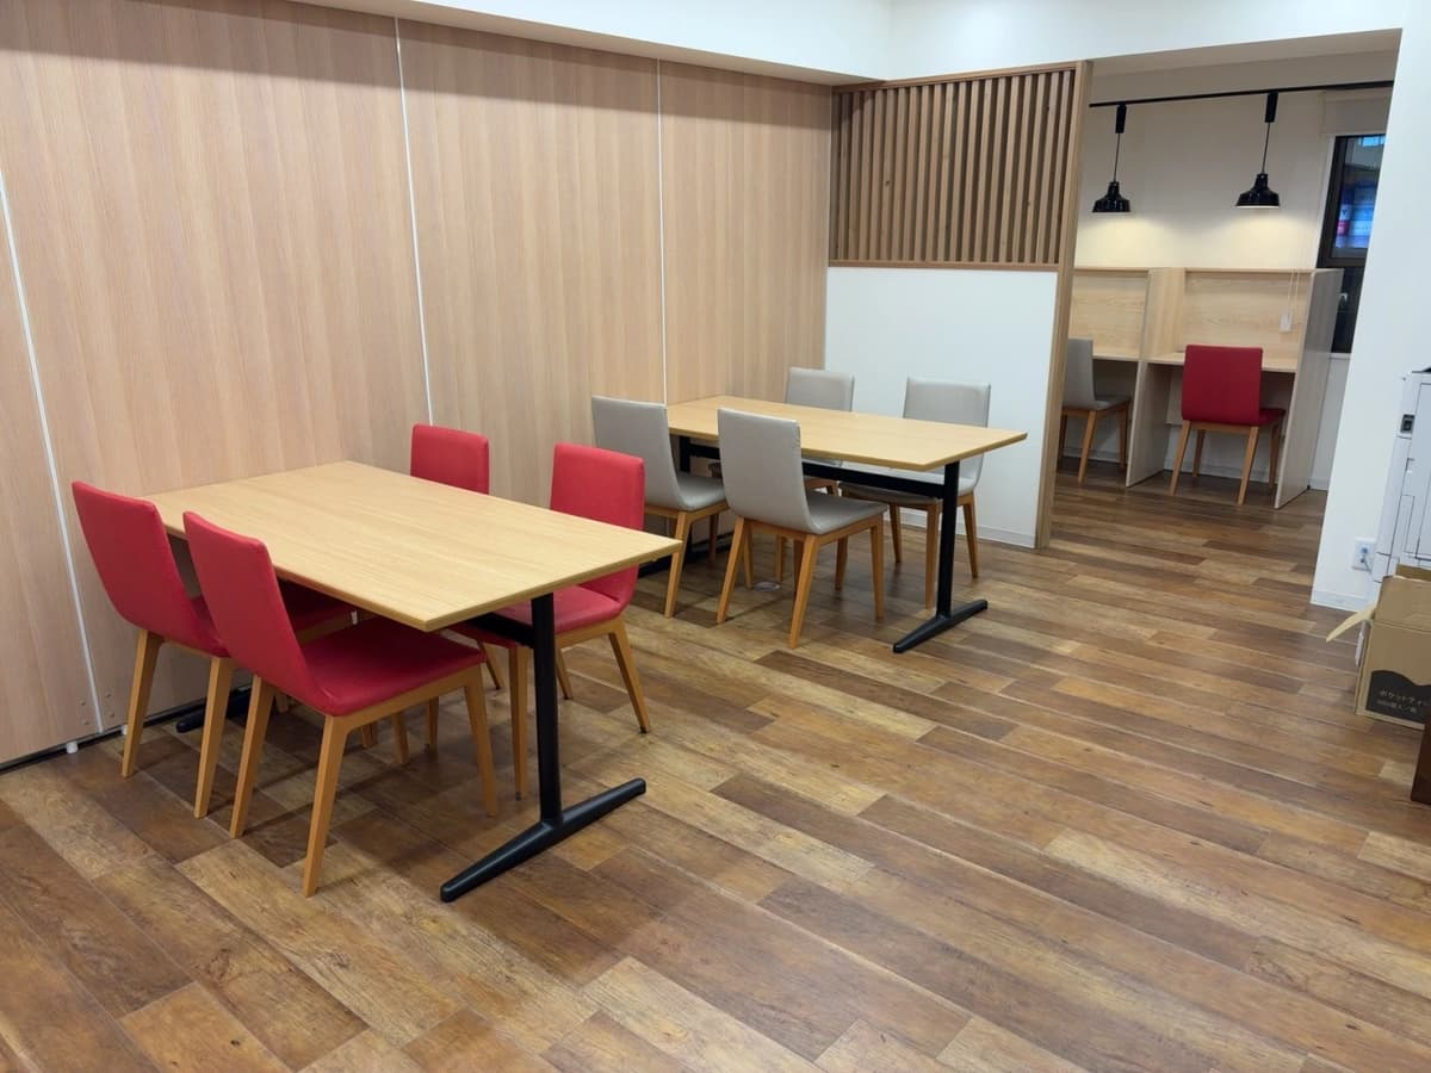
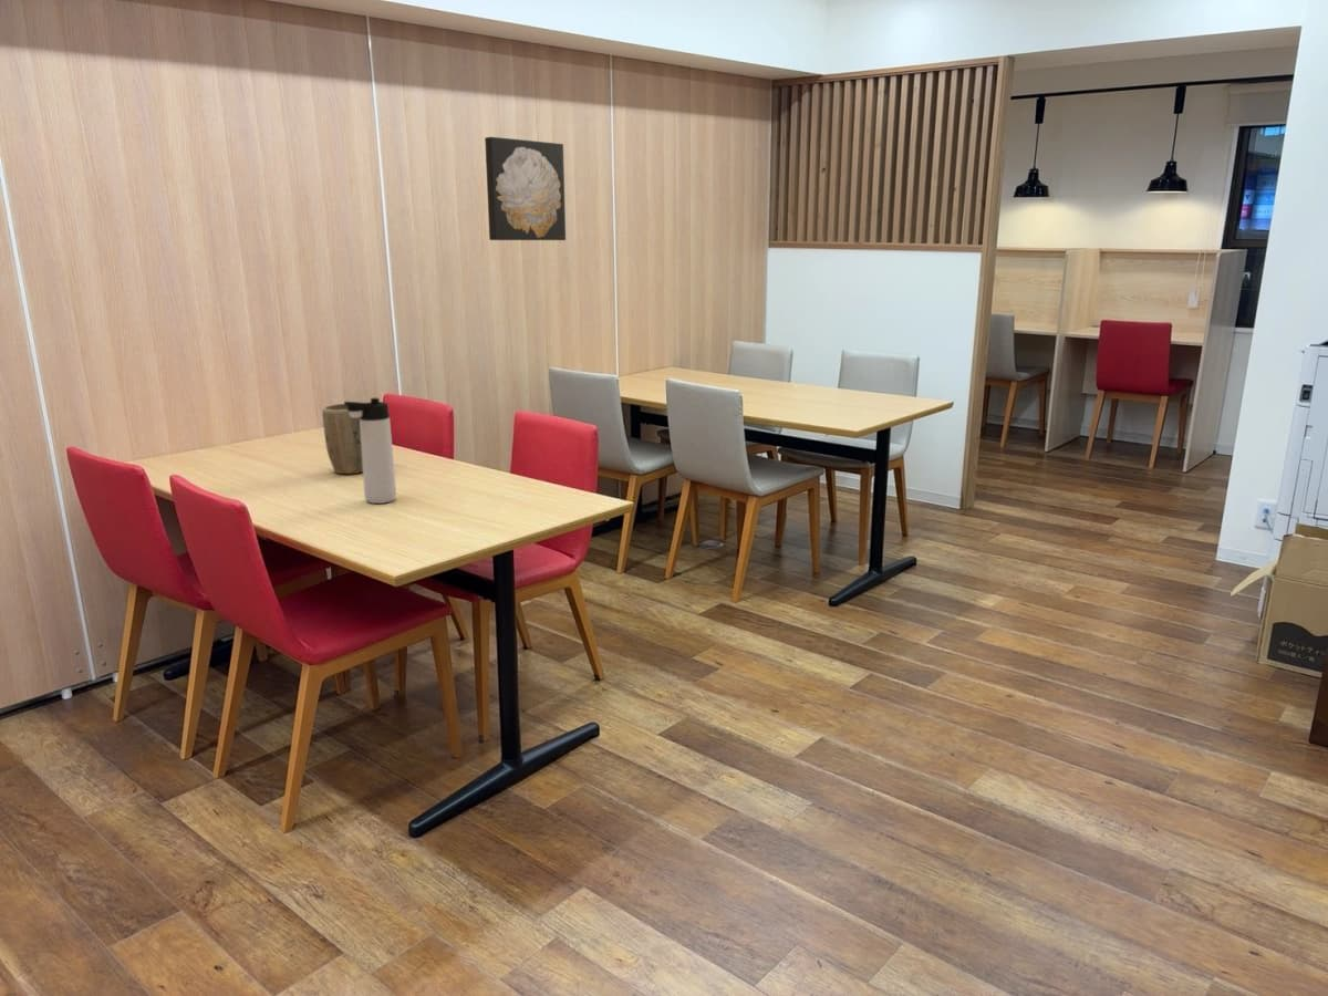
+ thermos bottle [343,397,397,505]
+ wall art [484,136,567,241]
+ plant pot [322,403,363,475]
